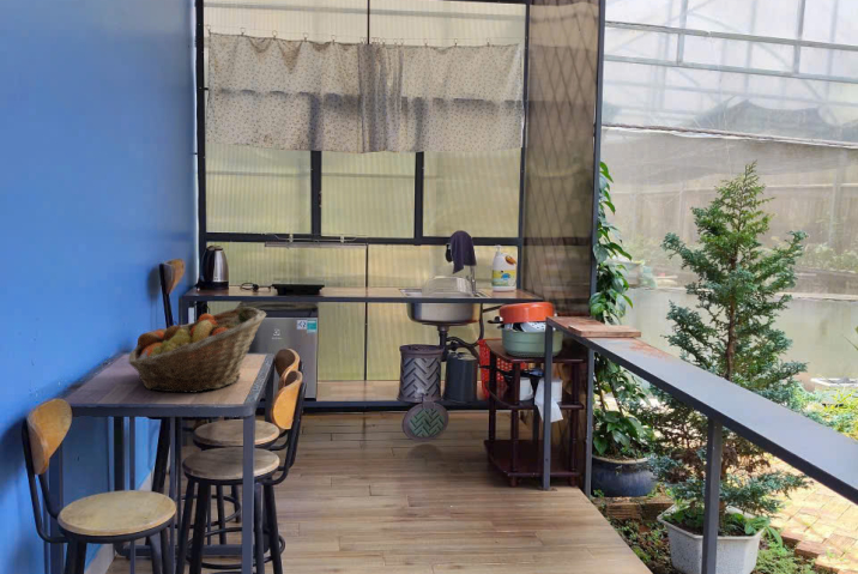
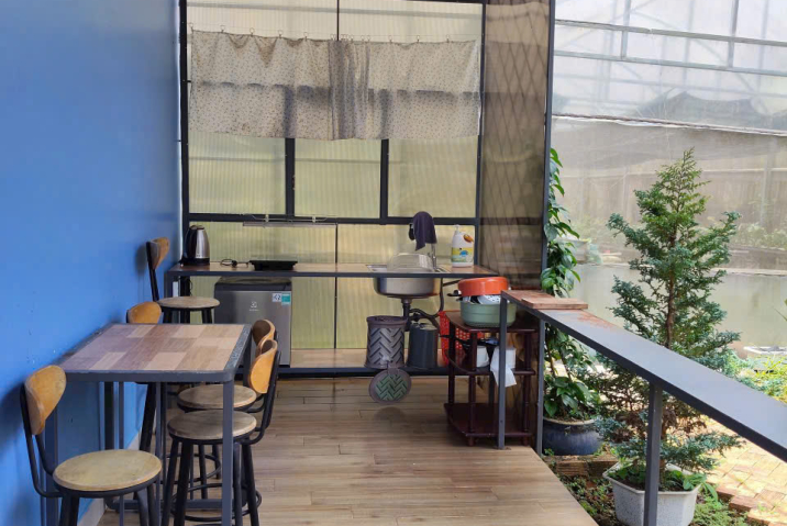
- fruit basket [127,306,268,394]
